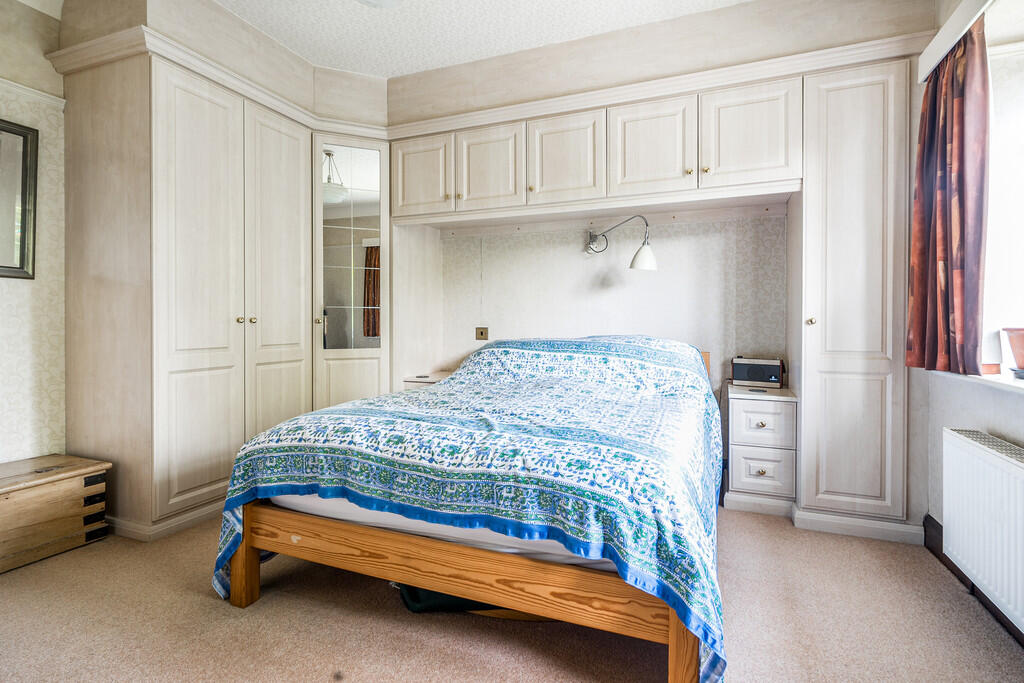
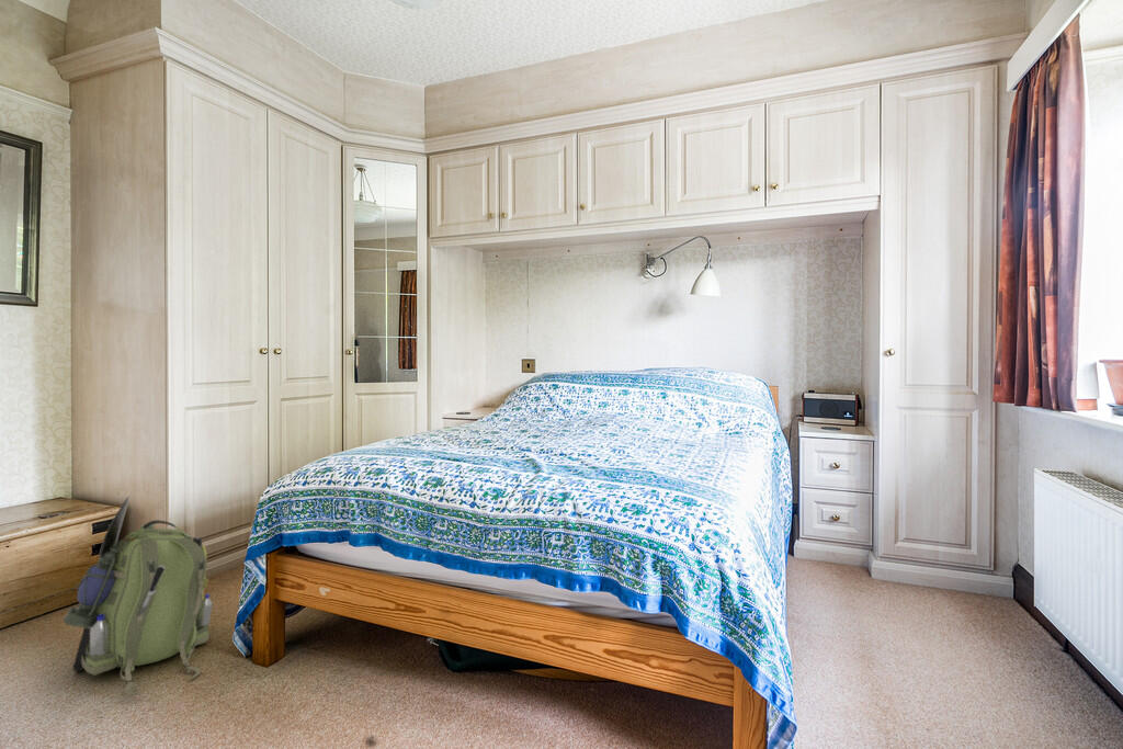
+ backpack [63,496,213,695]
